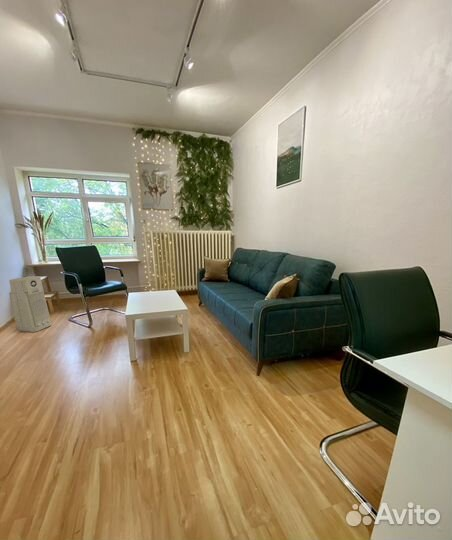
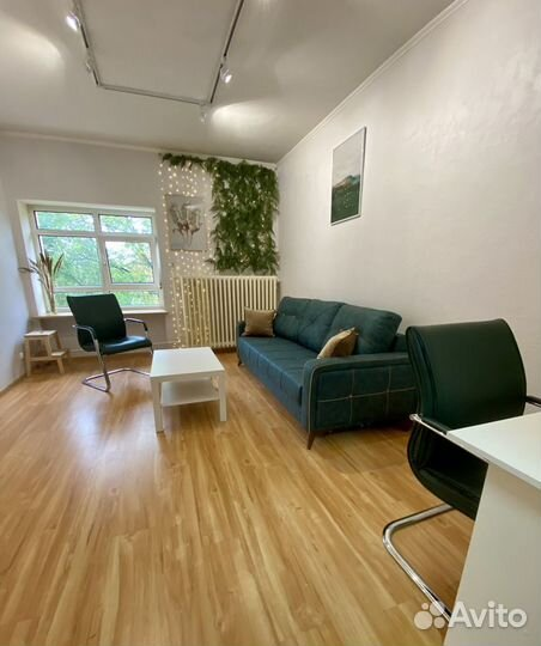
- air purifier [8,275,53,333]
